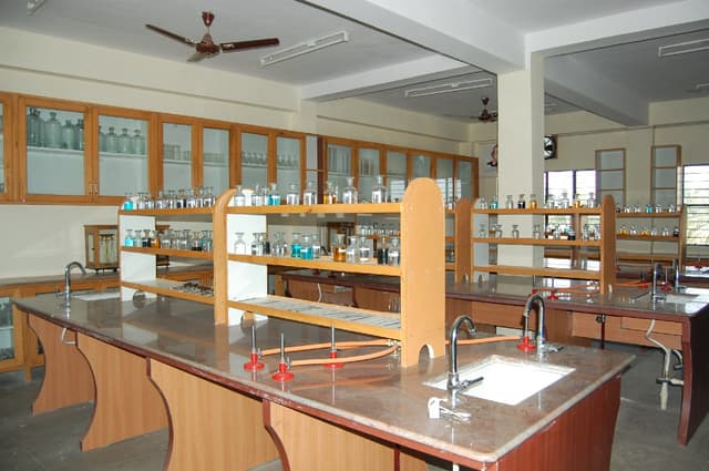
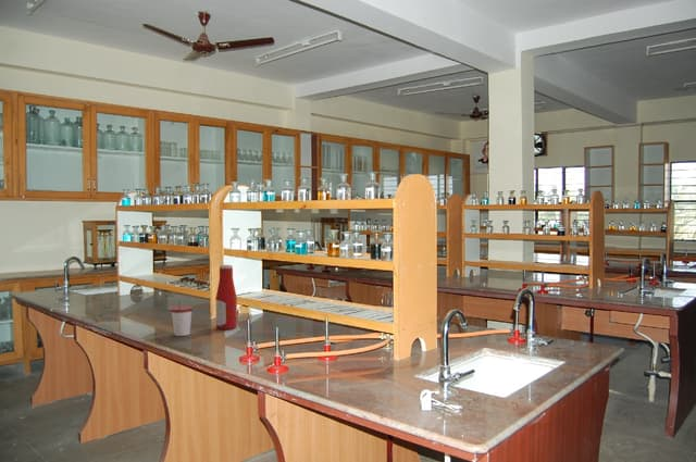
+ cup [170,301,194,337]
+ bottle [214,264,238,330]
